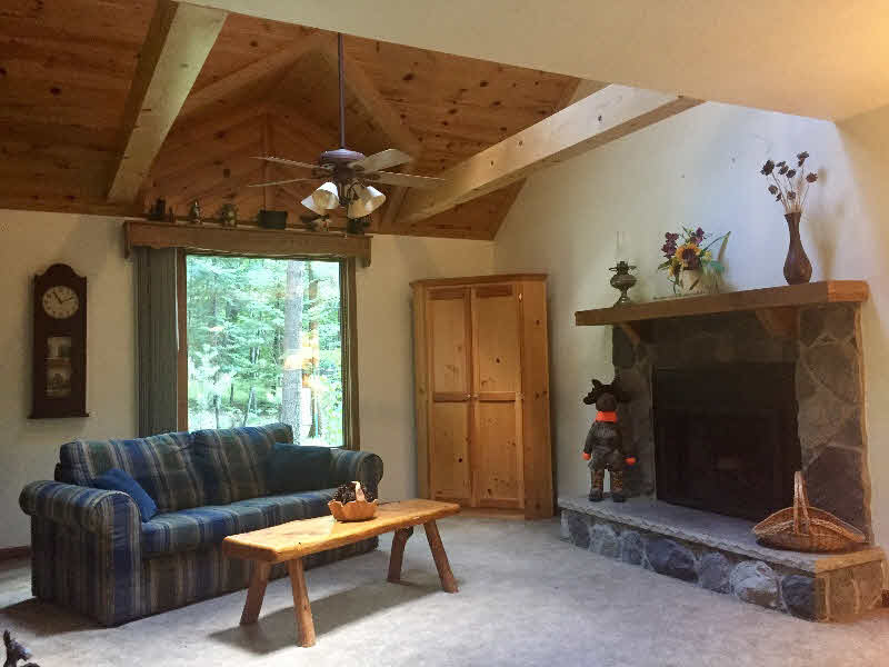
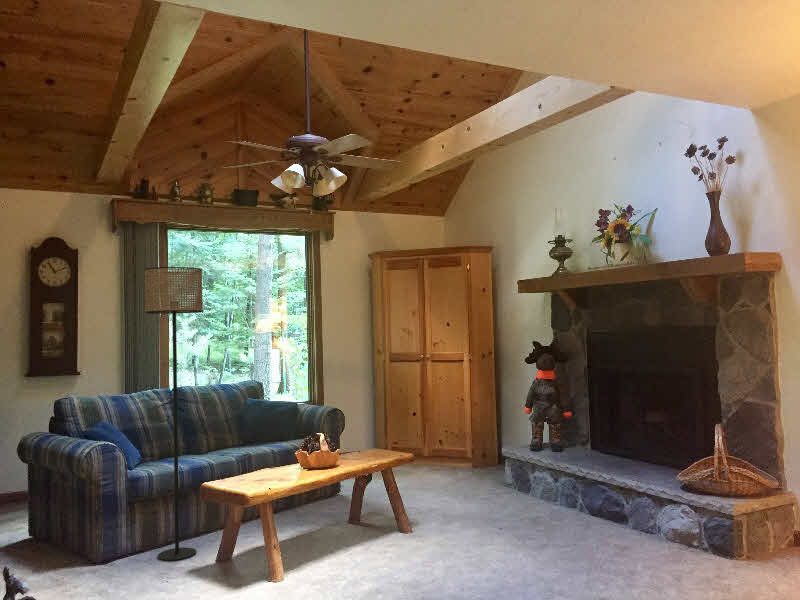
+ floor lamp [144,266,204,562]
